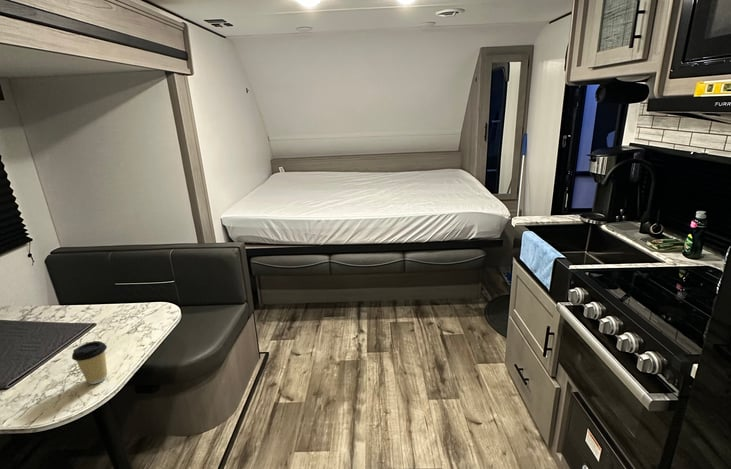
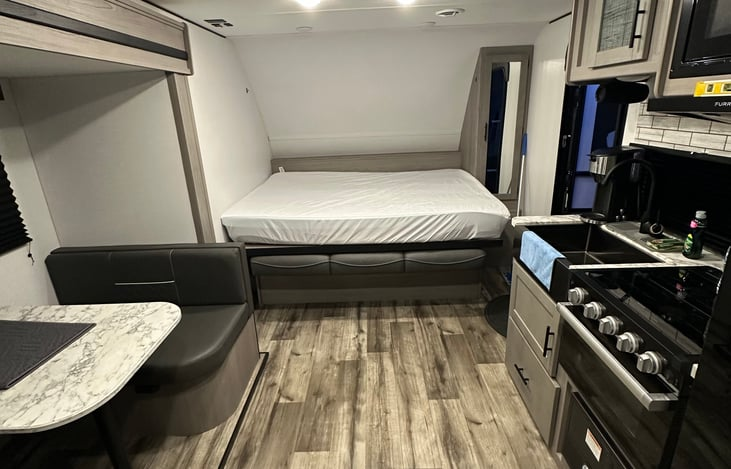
- coffee cup [71,340,108,385]
